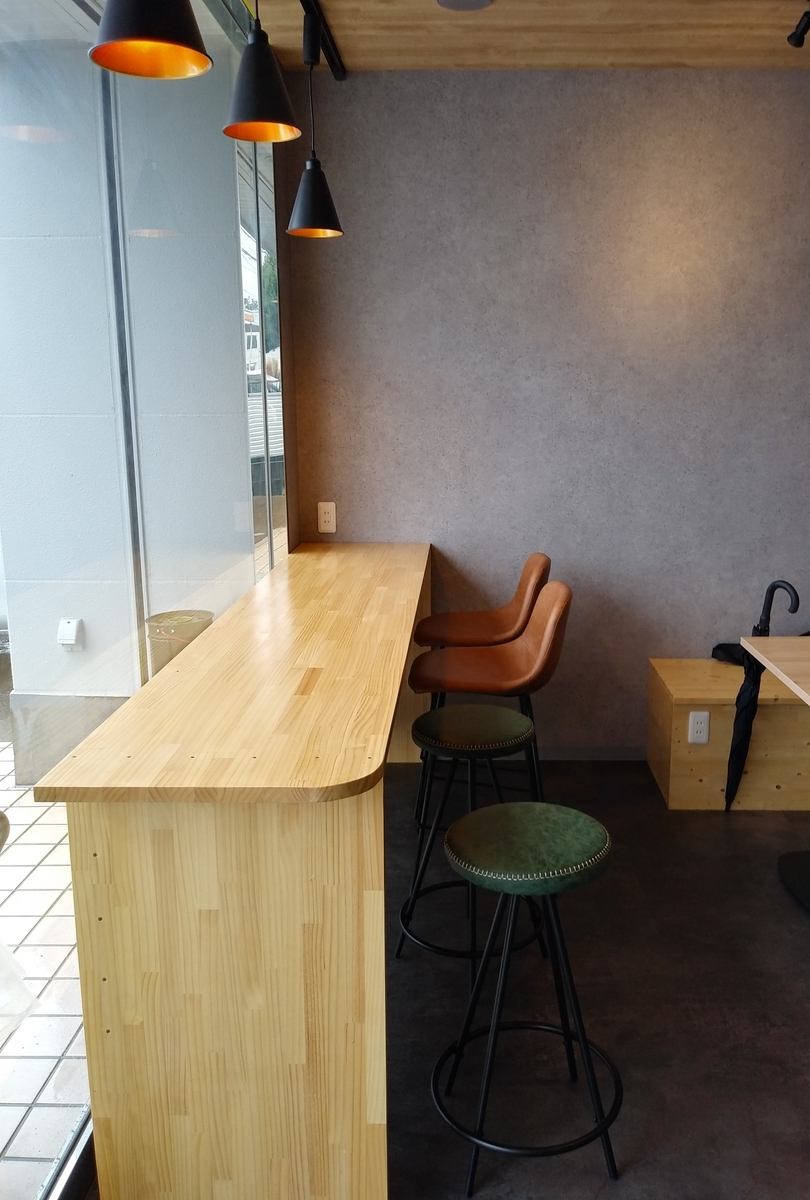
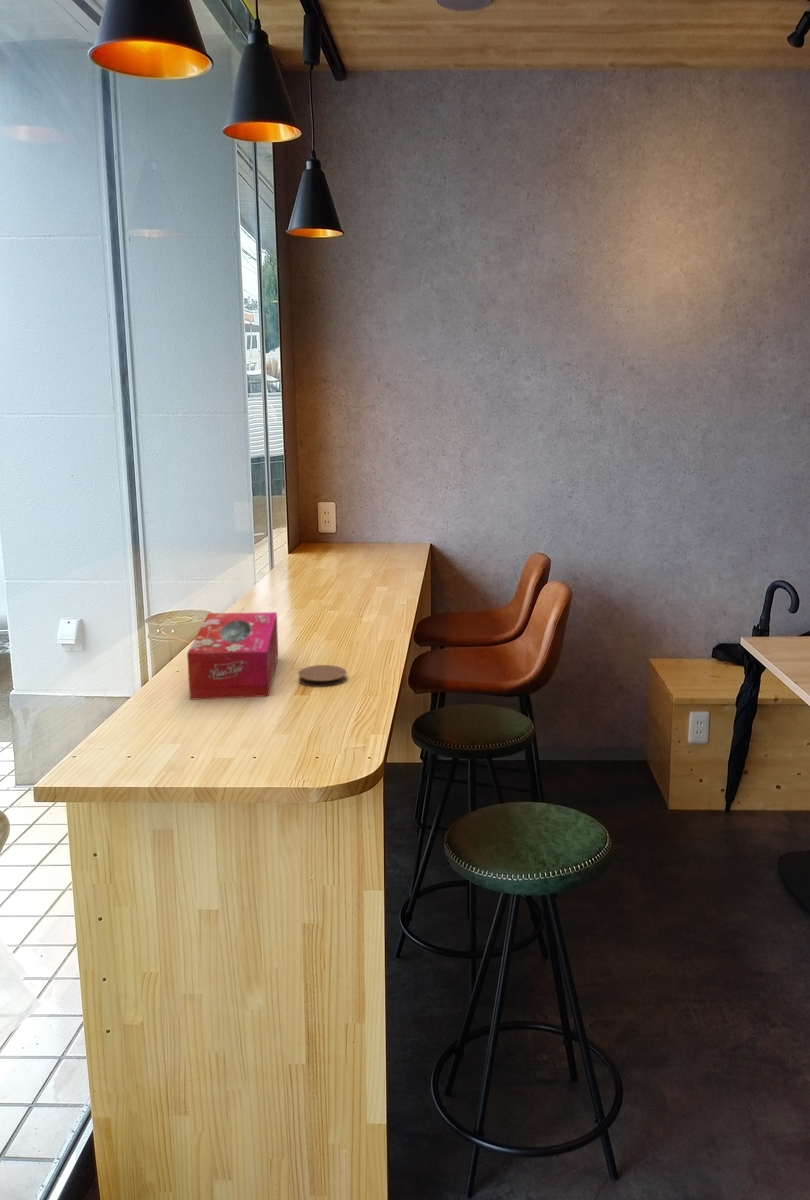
+ tissue box [186,611,279,701]
+ coaster [297,664,347,688]
